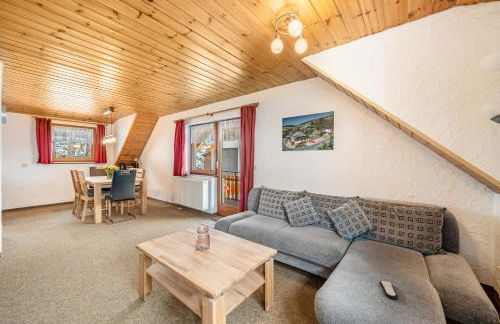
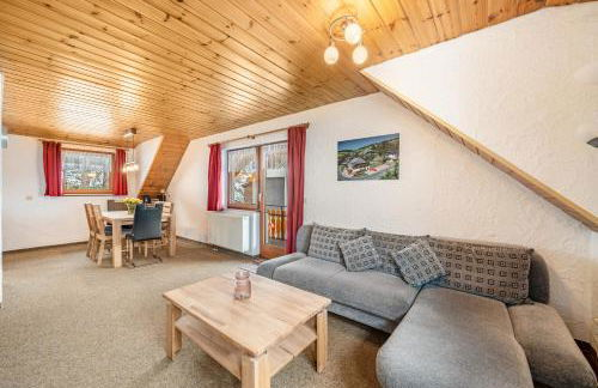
- remote control [379,279,399,300]
